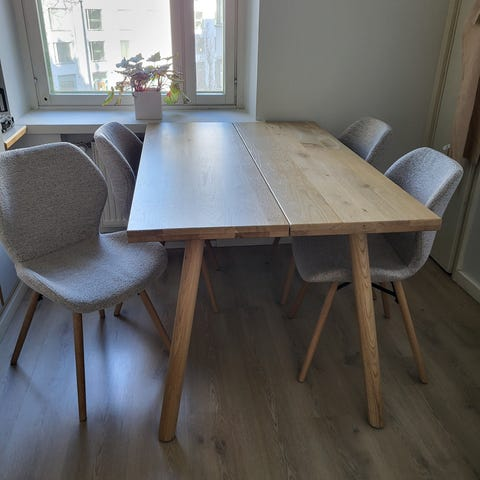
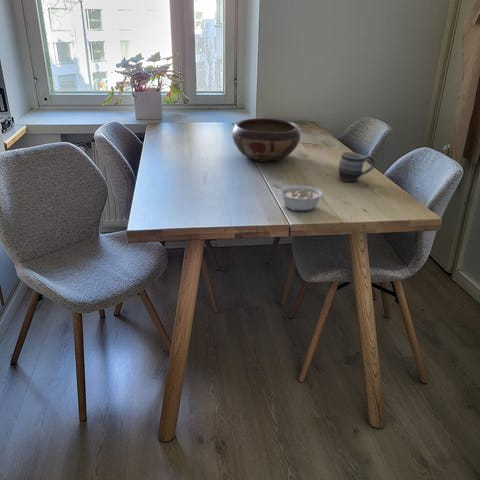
+ decorative bowl [231,117,302,163]
+ mug [337,151,375,183]
+ legume [272,183,325,212]
